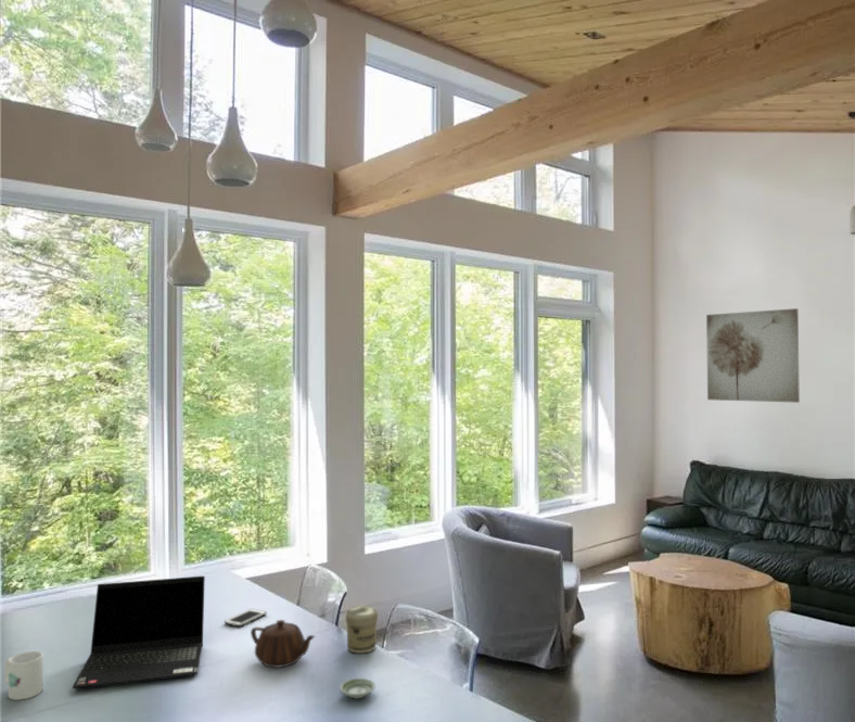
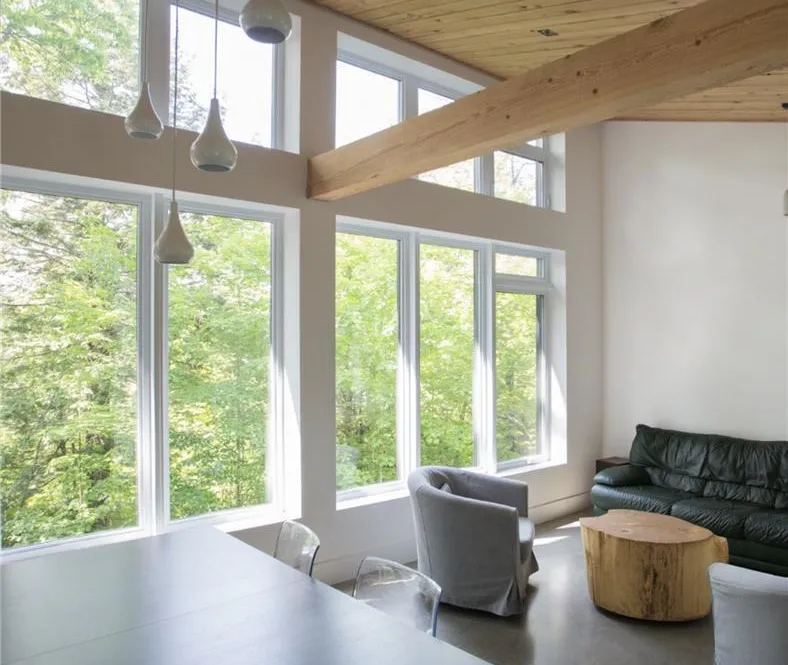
- jar [345,605,379,655]
- cell phone [224,608,268,628]
- mug [3,650,44,701]
- wall art [705,307,801,404]
- saucer [339,677,377,699]
- teapot [250,619,317,669]
- laptop computer [72,575,206,691]
